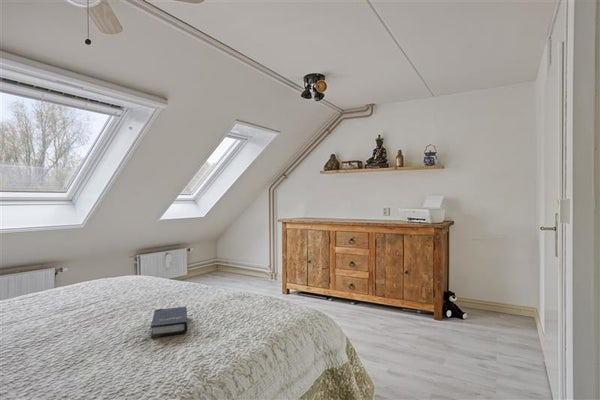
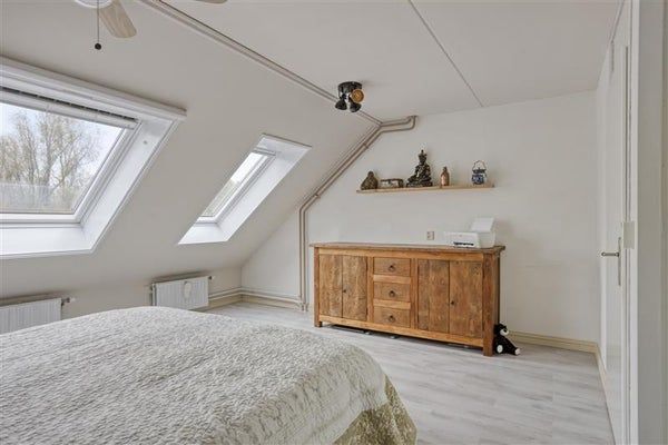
- hardback book [150,306,188,339]
